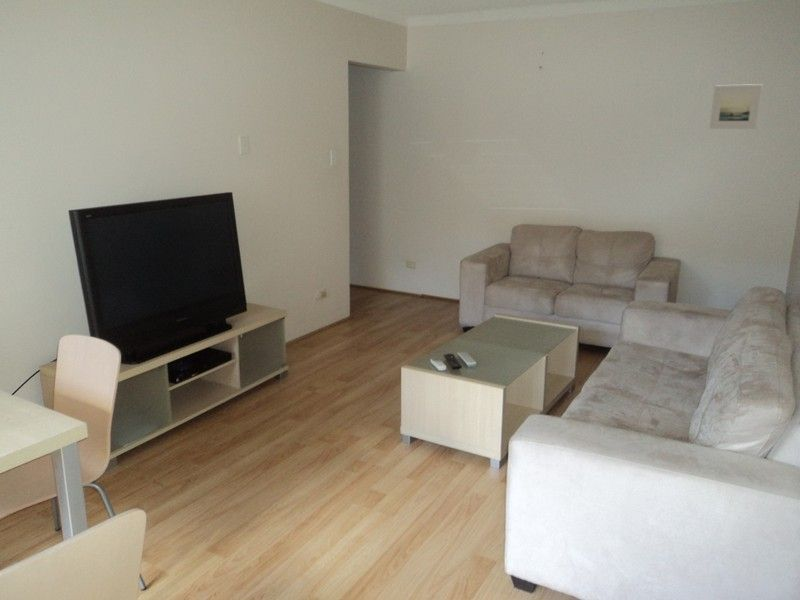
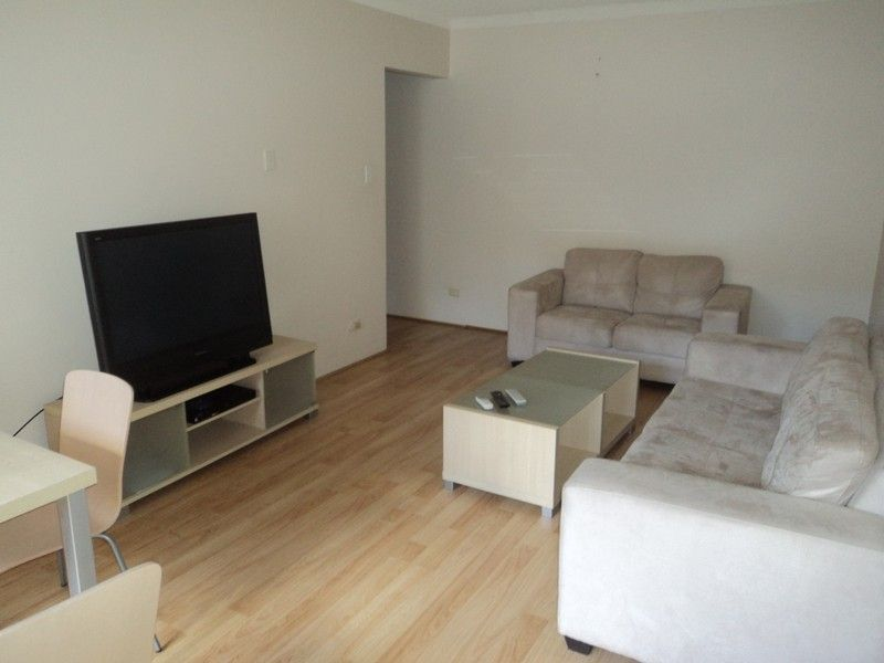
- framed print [708,83,764,130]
